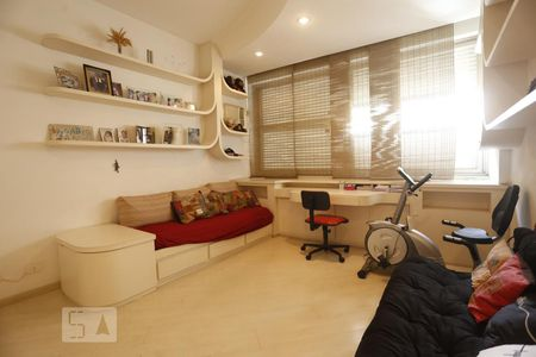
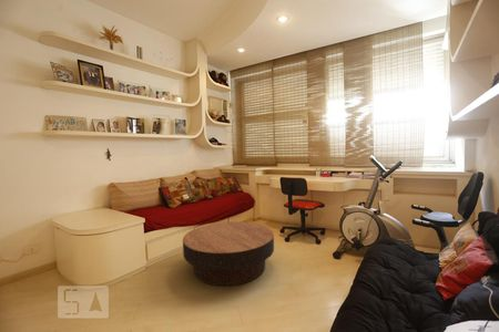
+ coffee table [182,220,275,287]
